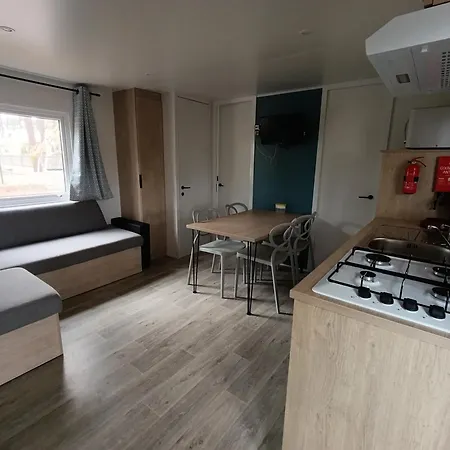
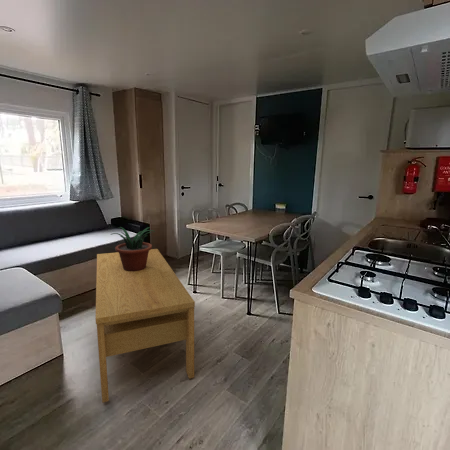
+ potted plant [110,226,156,271]
+ coffee table [95,248,196,404]
